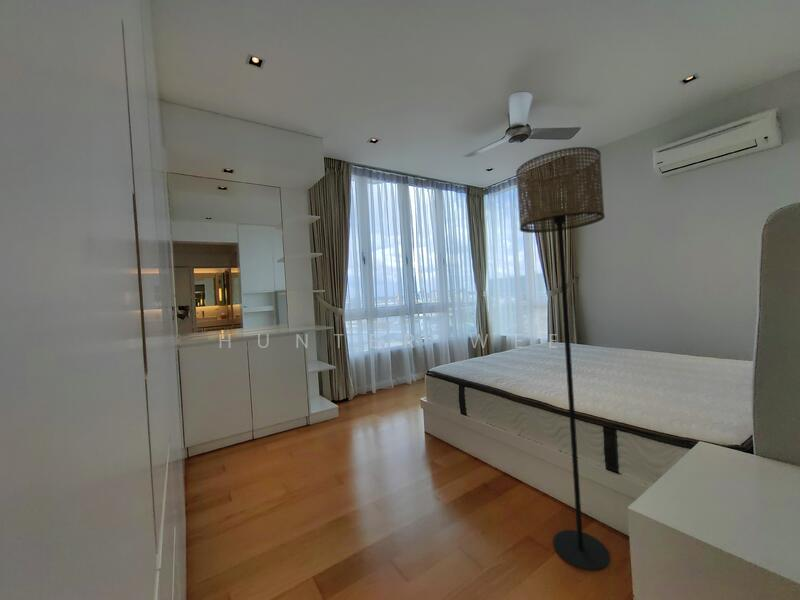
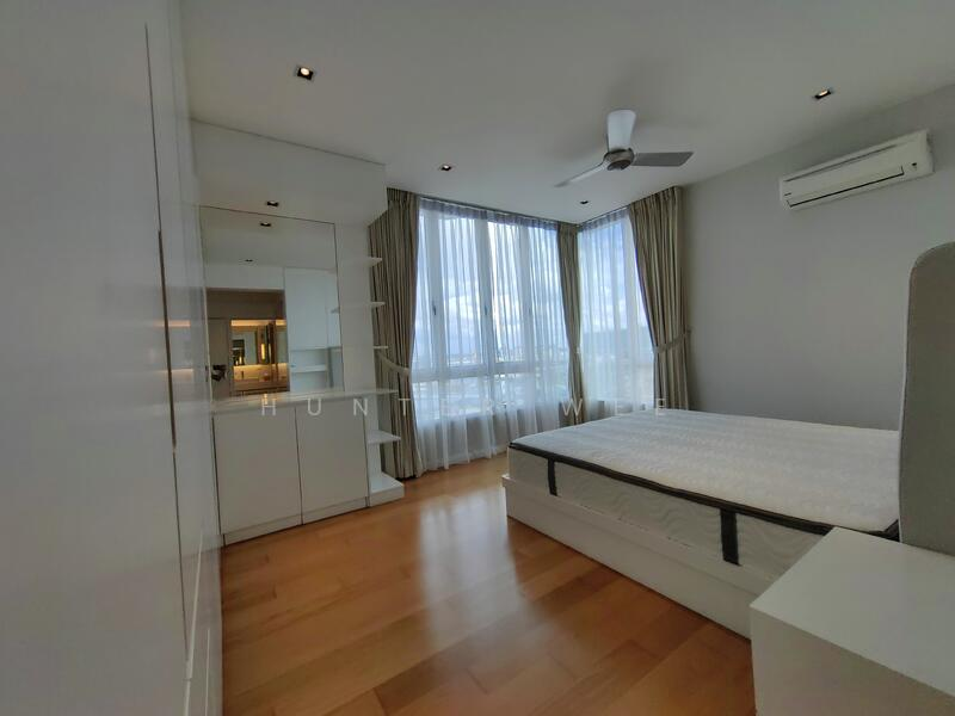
- floor lamp [515,146,611,572]
